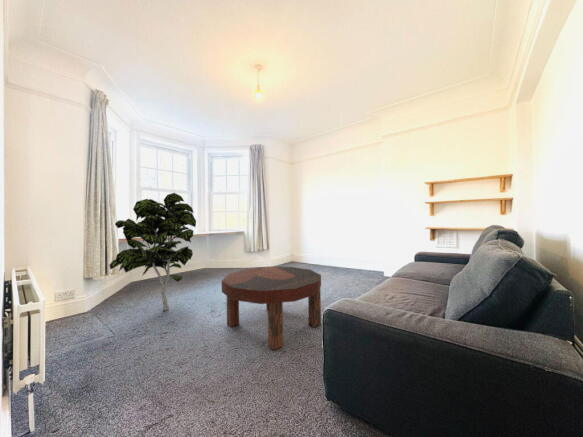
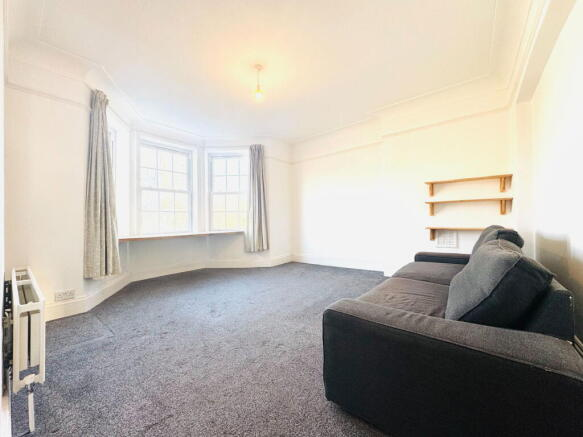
- coffee table [221,266,322,351]
- indoor plant [109,192,197,311]
